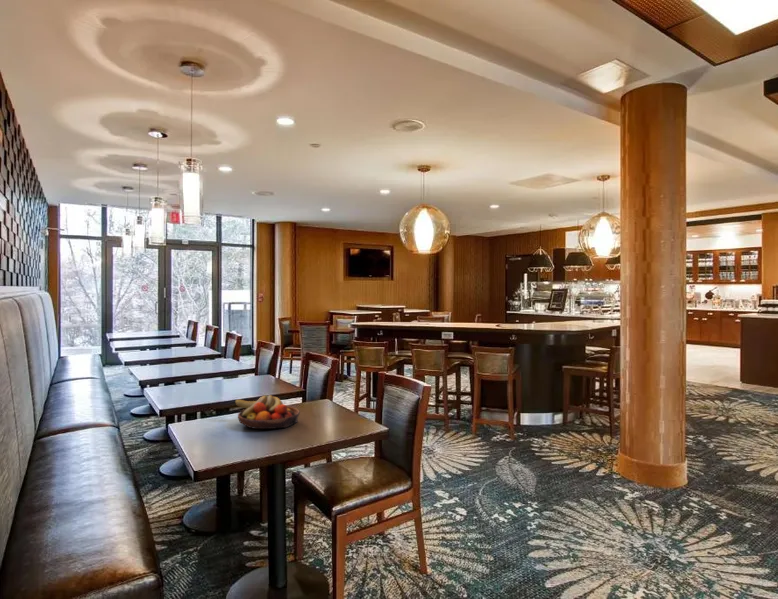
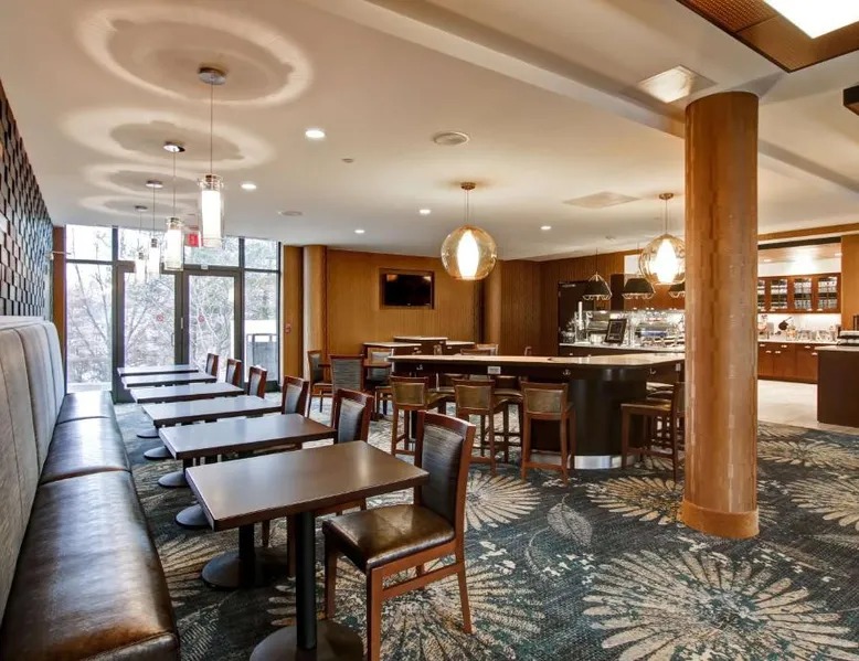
- fruit bowl [234,394,301,430]
